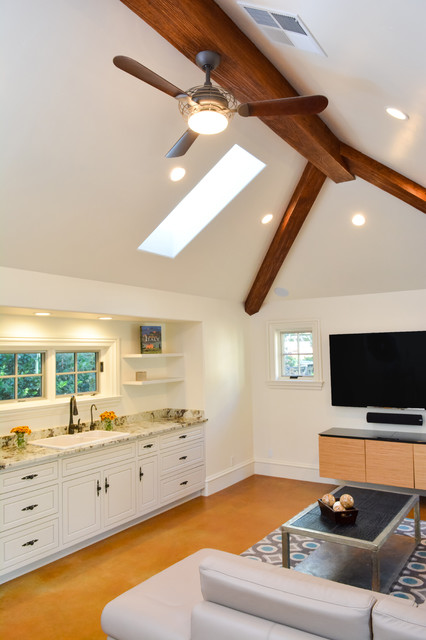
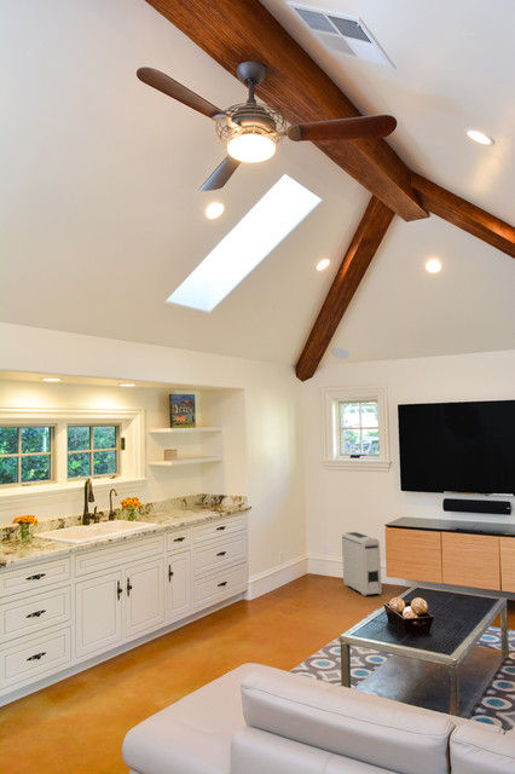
+ air purifier [341,531,383,597]
